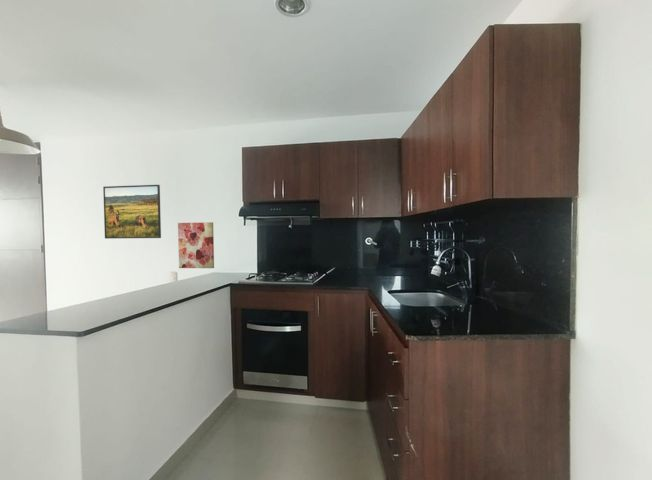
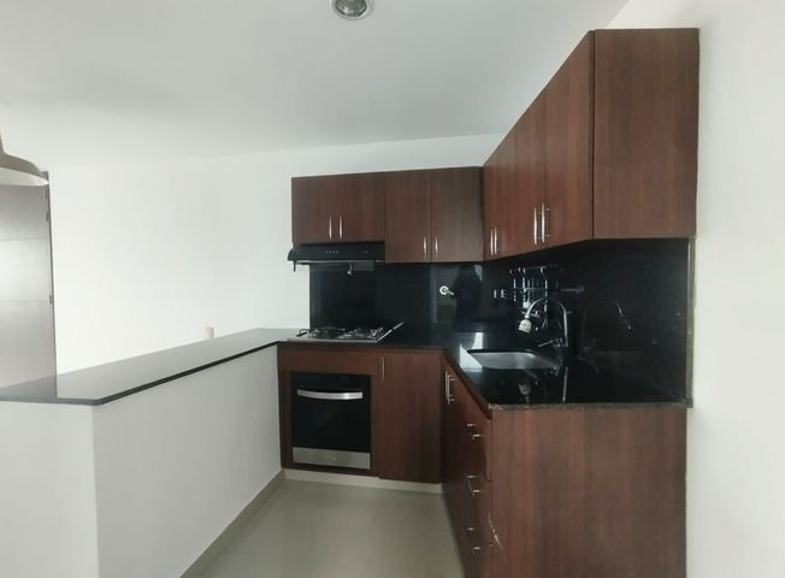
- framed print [102,184,162,240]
- wall art [177,221,215,269]
